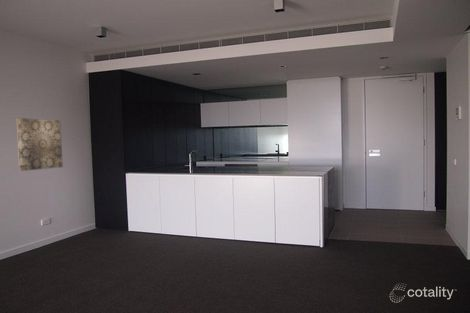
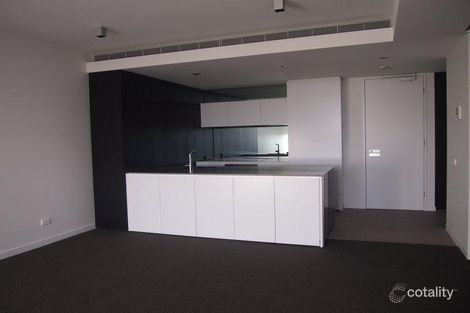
- wall art [16,117,64,172]
